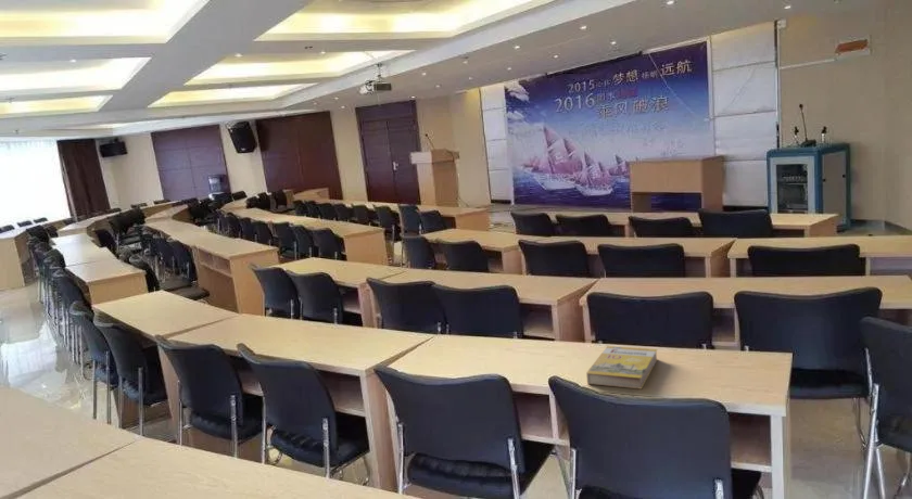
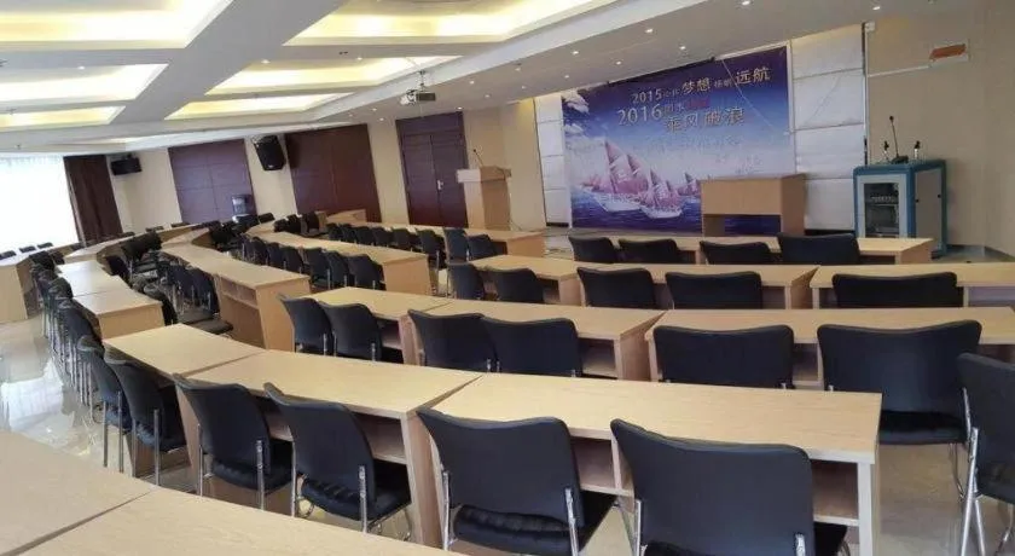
- book [585,345,659,391]
